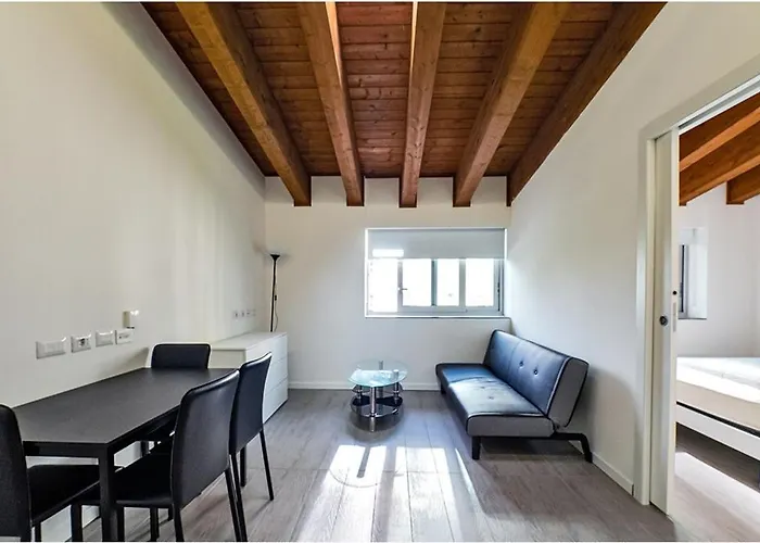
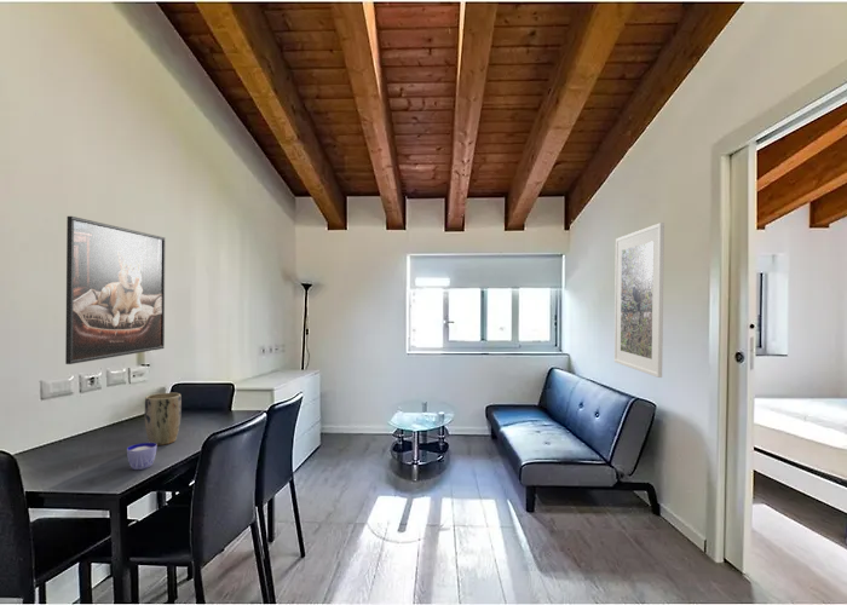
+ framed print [613,221,666,379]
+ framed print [64,215,167,365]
+ cup [126,442,159,471]
+ plant pot [144,392,183,446]
